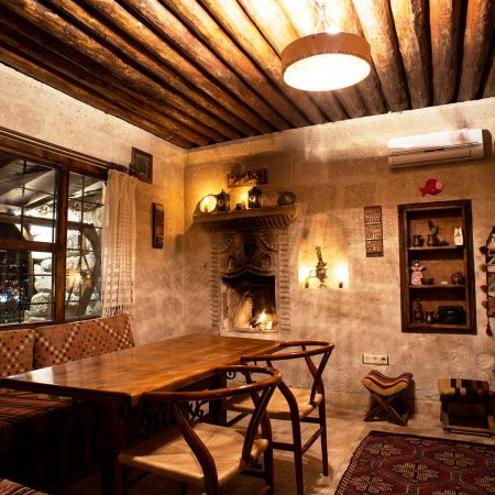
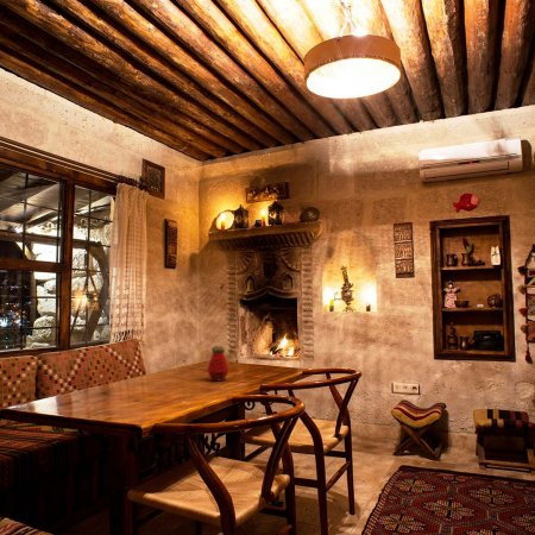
+ bottle [206,345,231,383]
